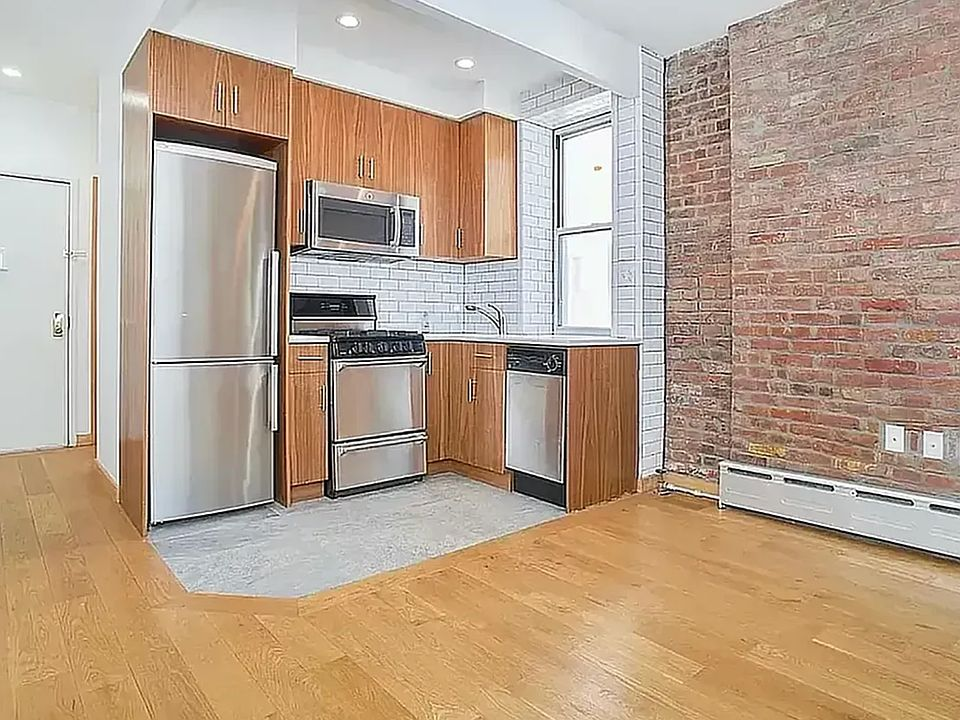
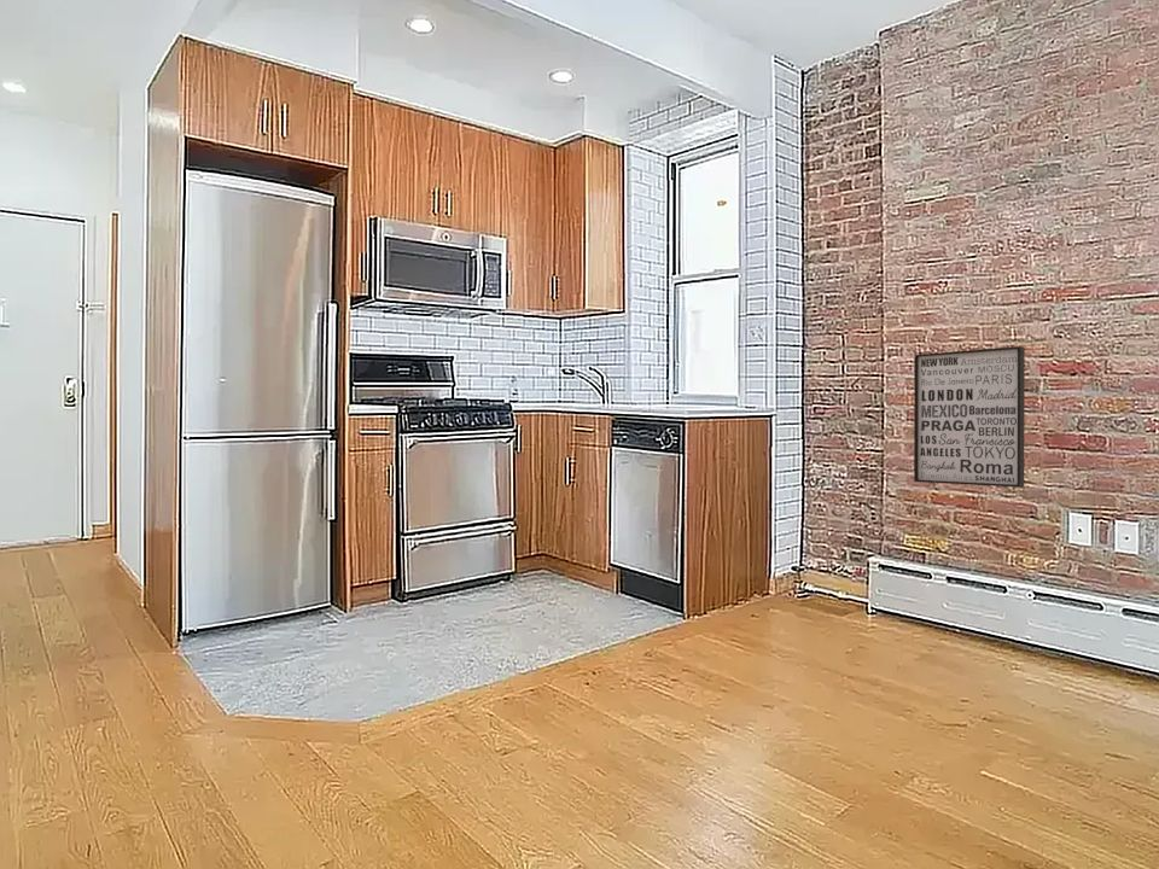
+ wall art [913,345,1026,489]
